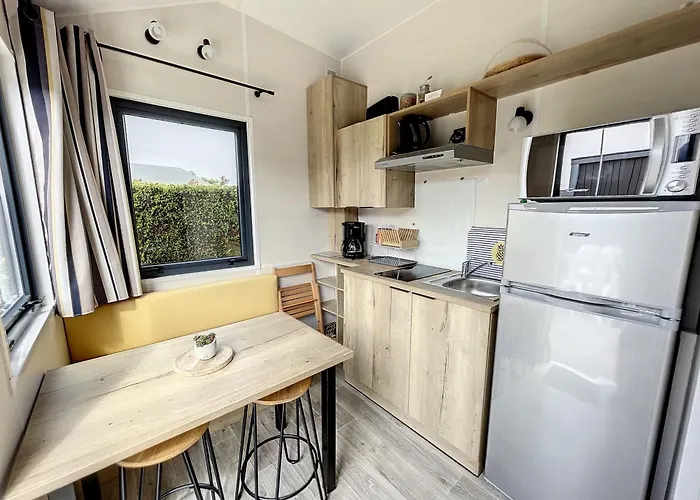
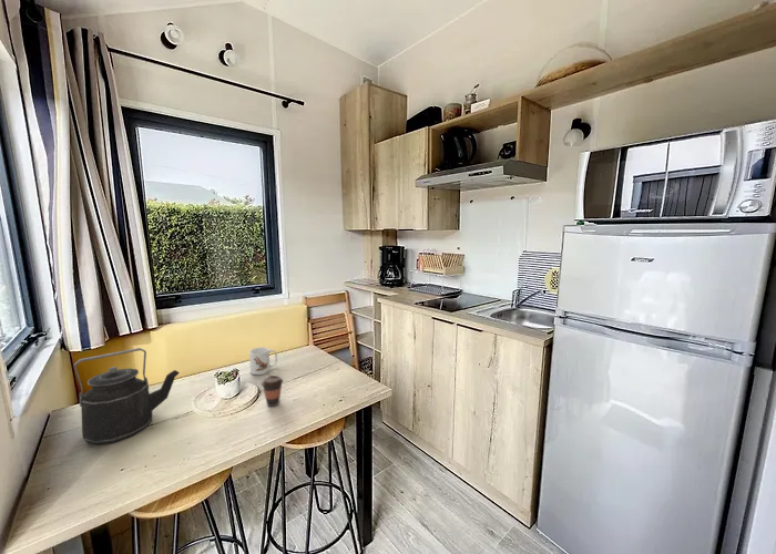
+ kettle [73,347,181,445]
+ coffee cup [261,375,284,408]
+ mug [248,346,278,376]
